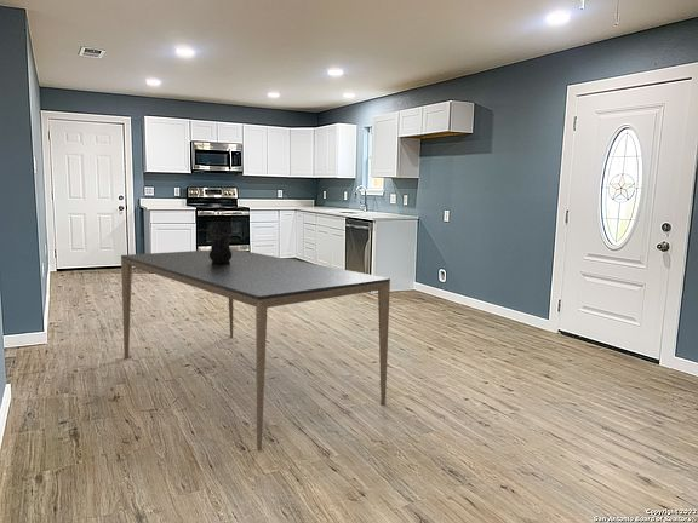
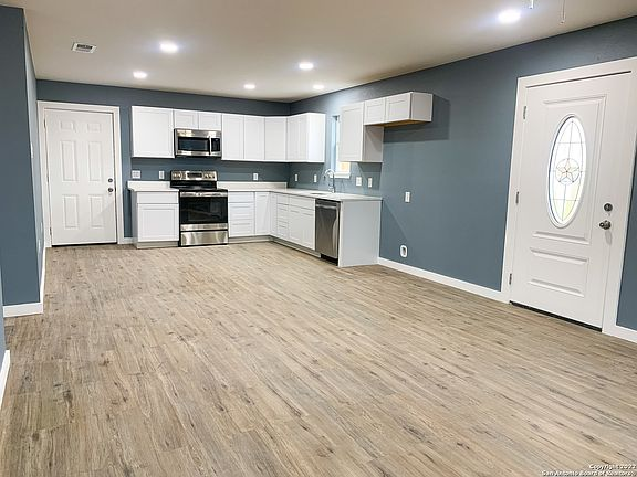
- vase [206,220,234,265]
- dining table [120,248,391,452]
